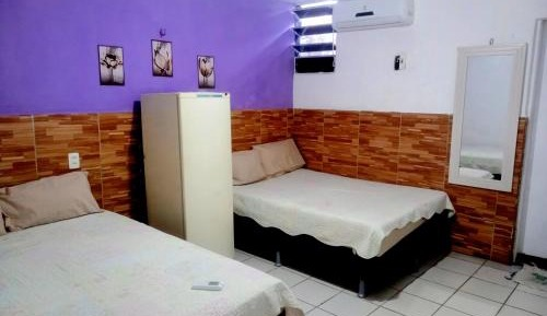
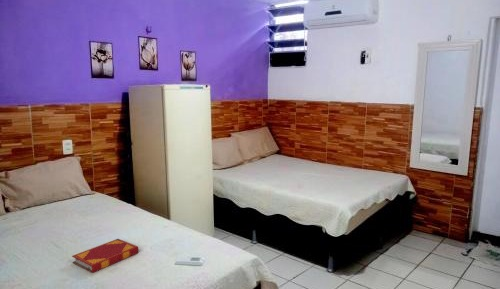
+ hardback book [71,238,140,274]
